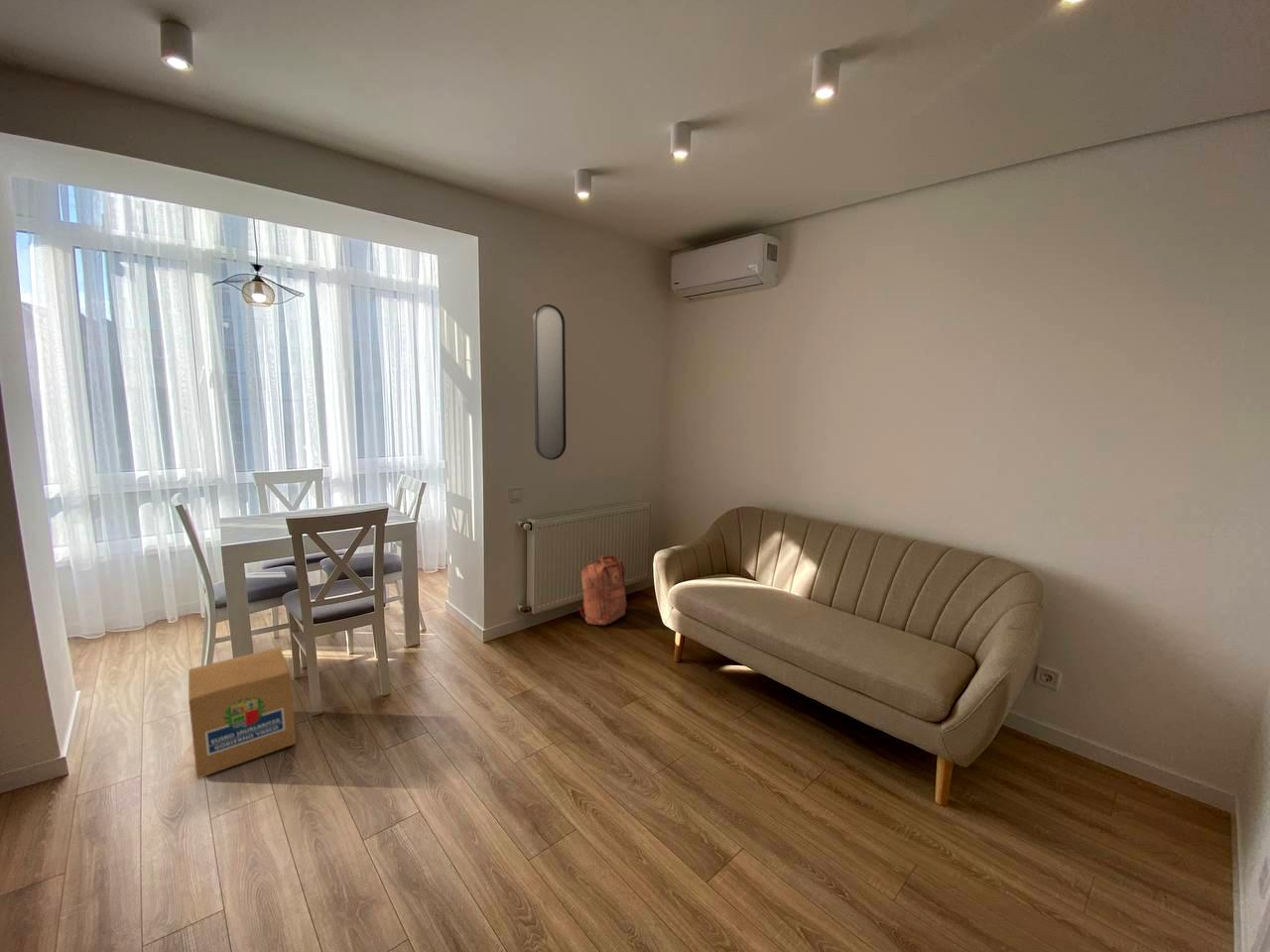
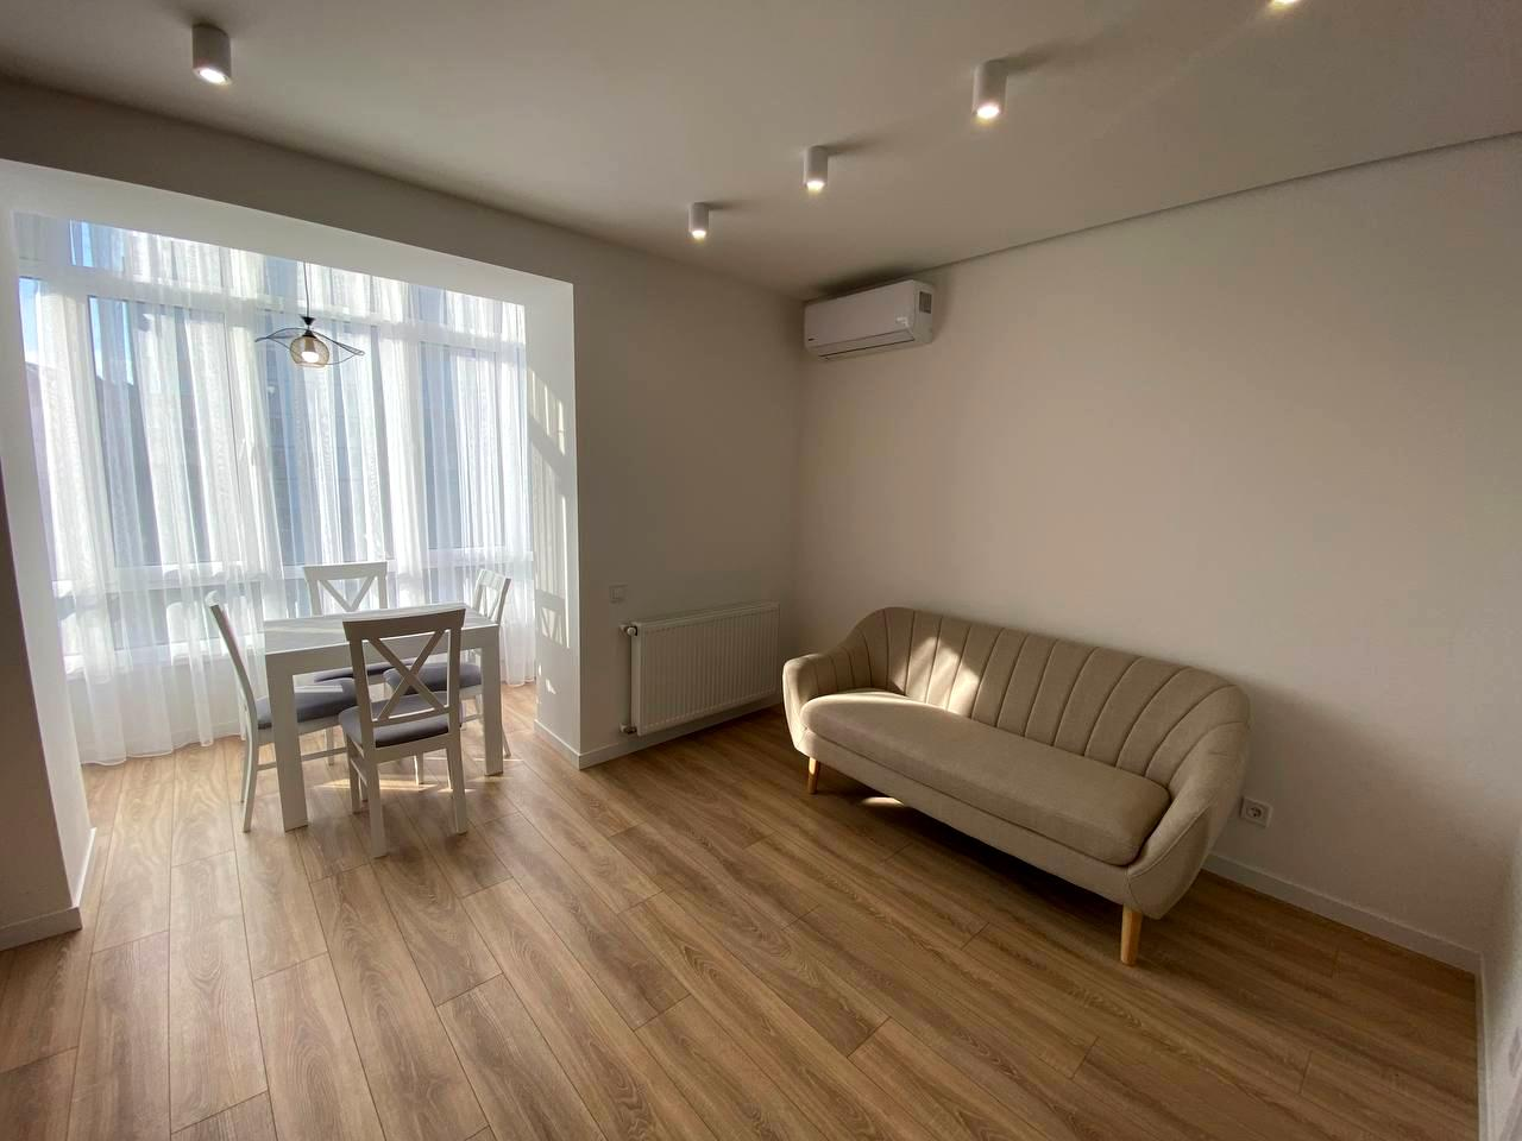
- home mirror [532,303,568,461]
- cardboard box [188,647,297,779]
- backpack [578,554,628,626]
